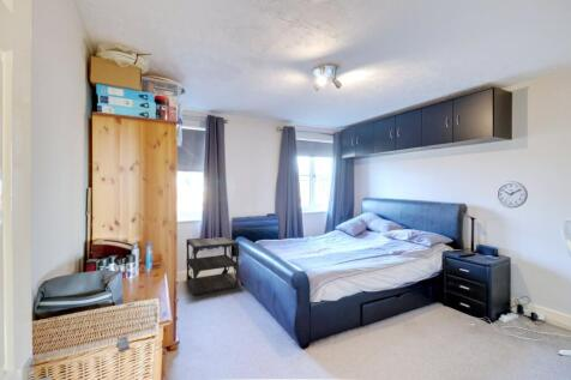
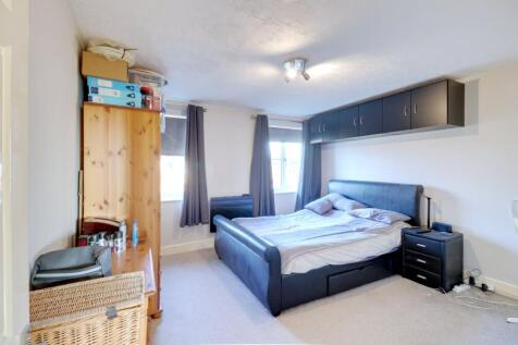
- side table [185,235,240,296]
- wall clock [494,180,529,209]
